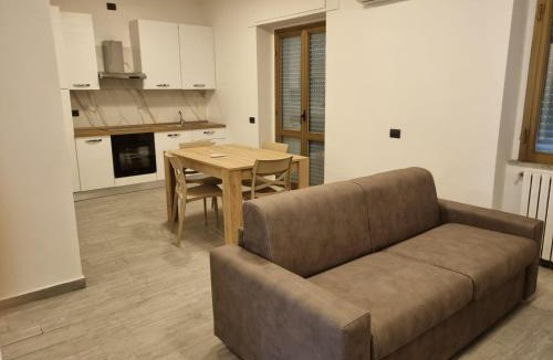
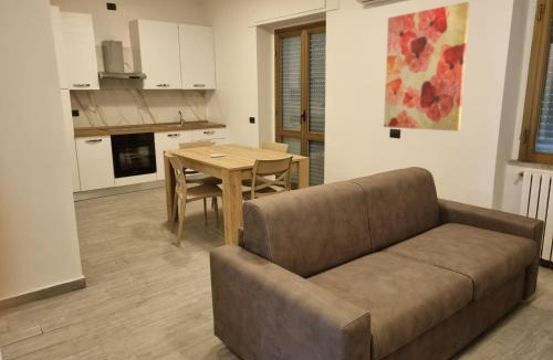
+ wall art [383,1,471,133]
